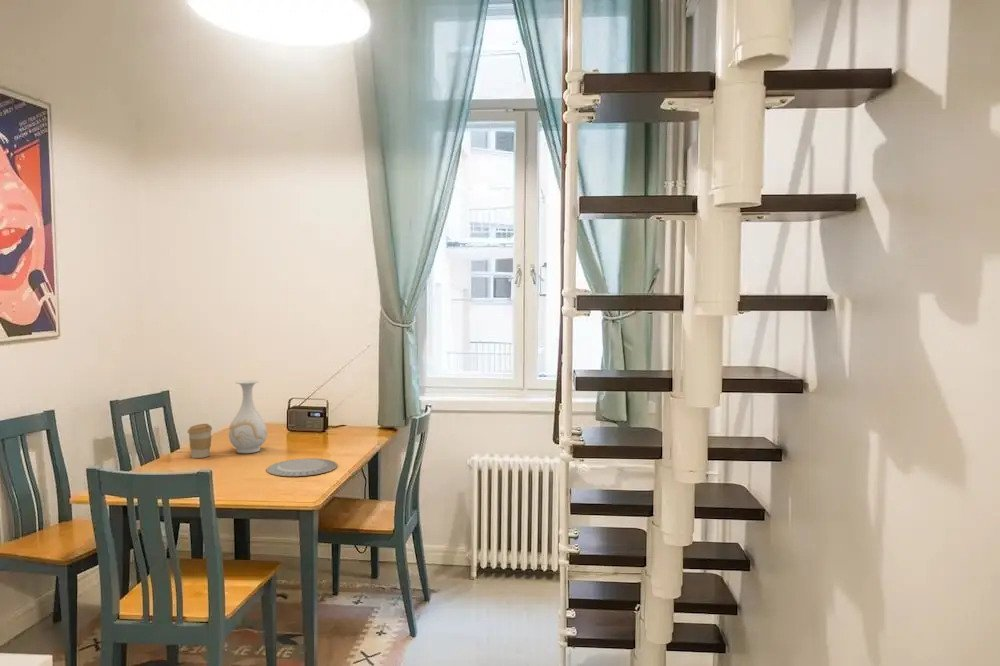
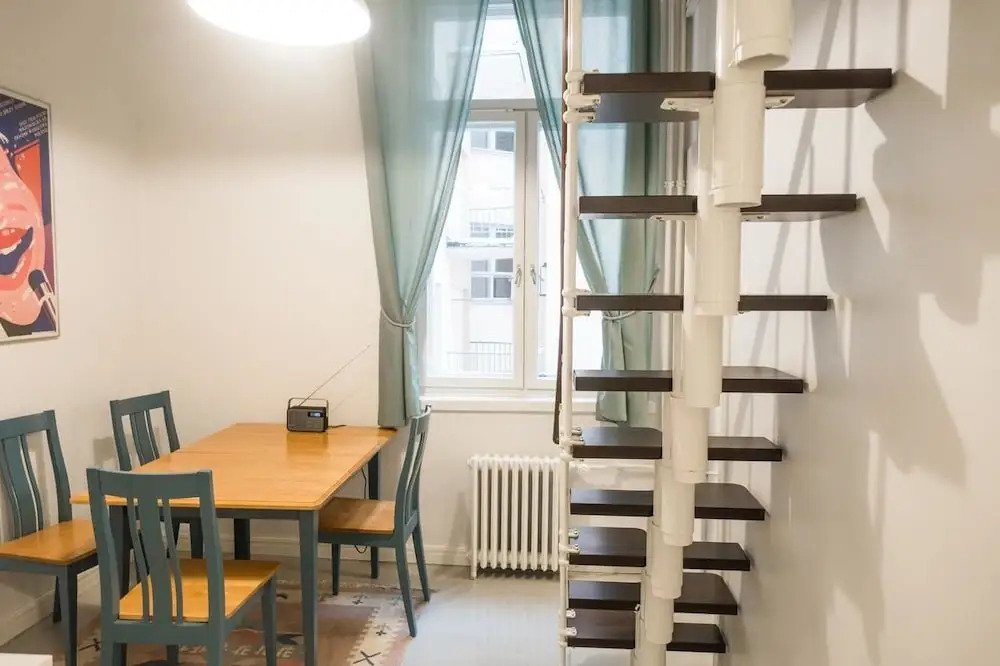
- vase [228,379,268,454]
- chinaware [265,458,339,477]
- coffee cup [187,423,213,459]
